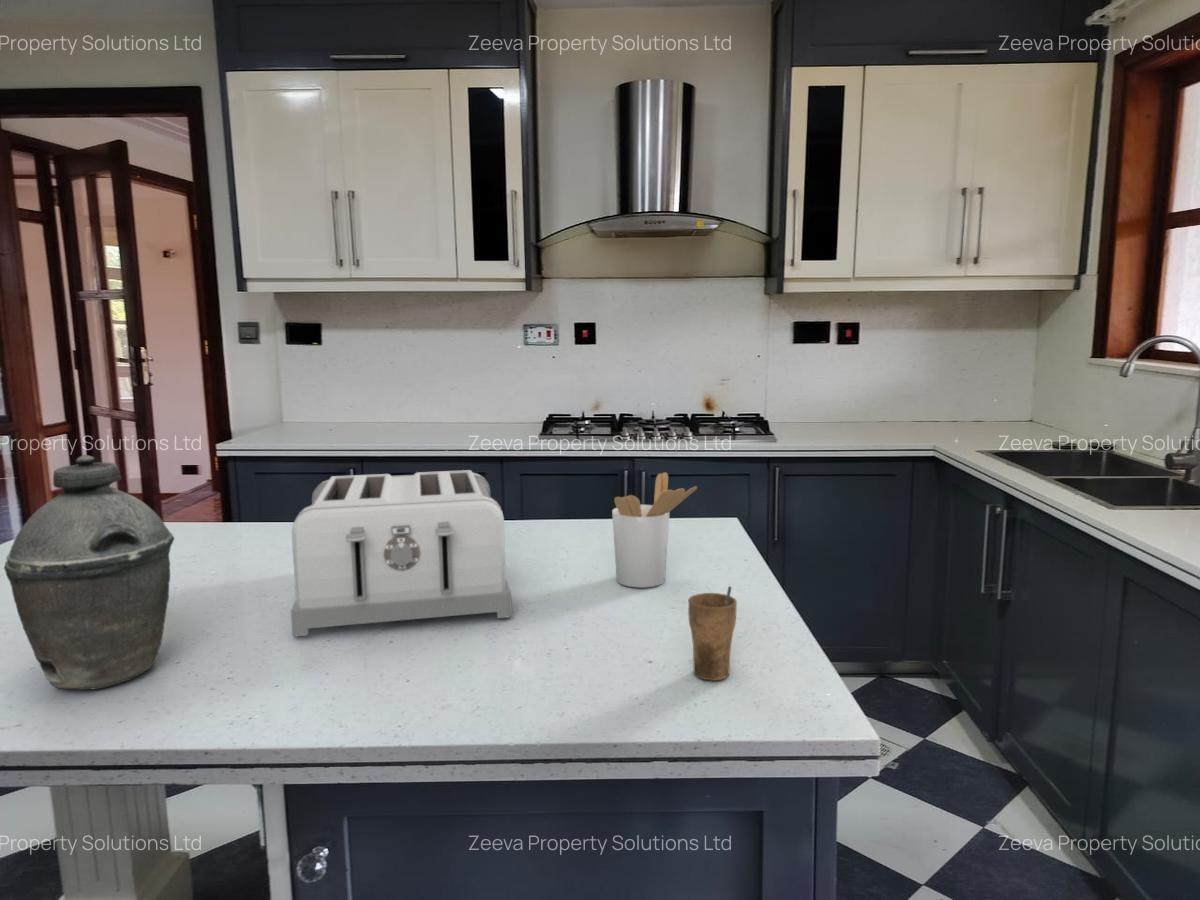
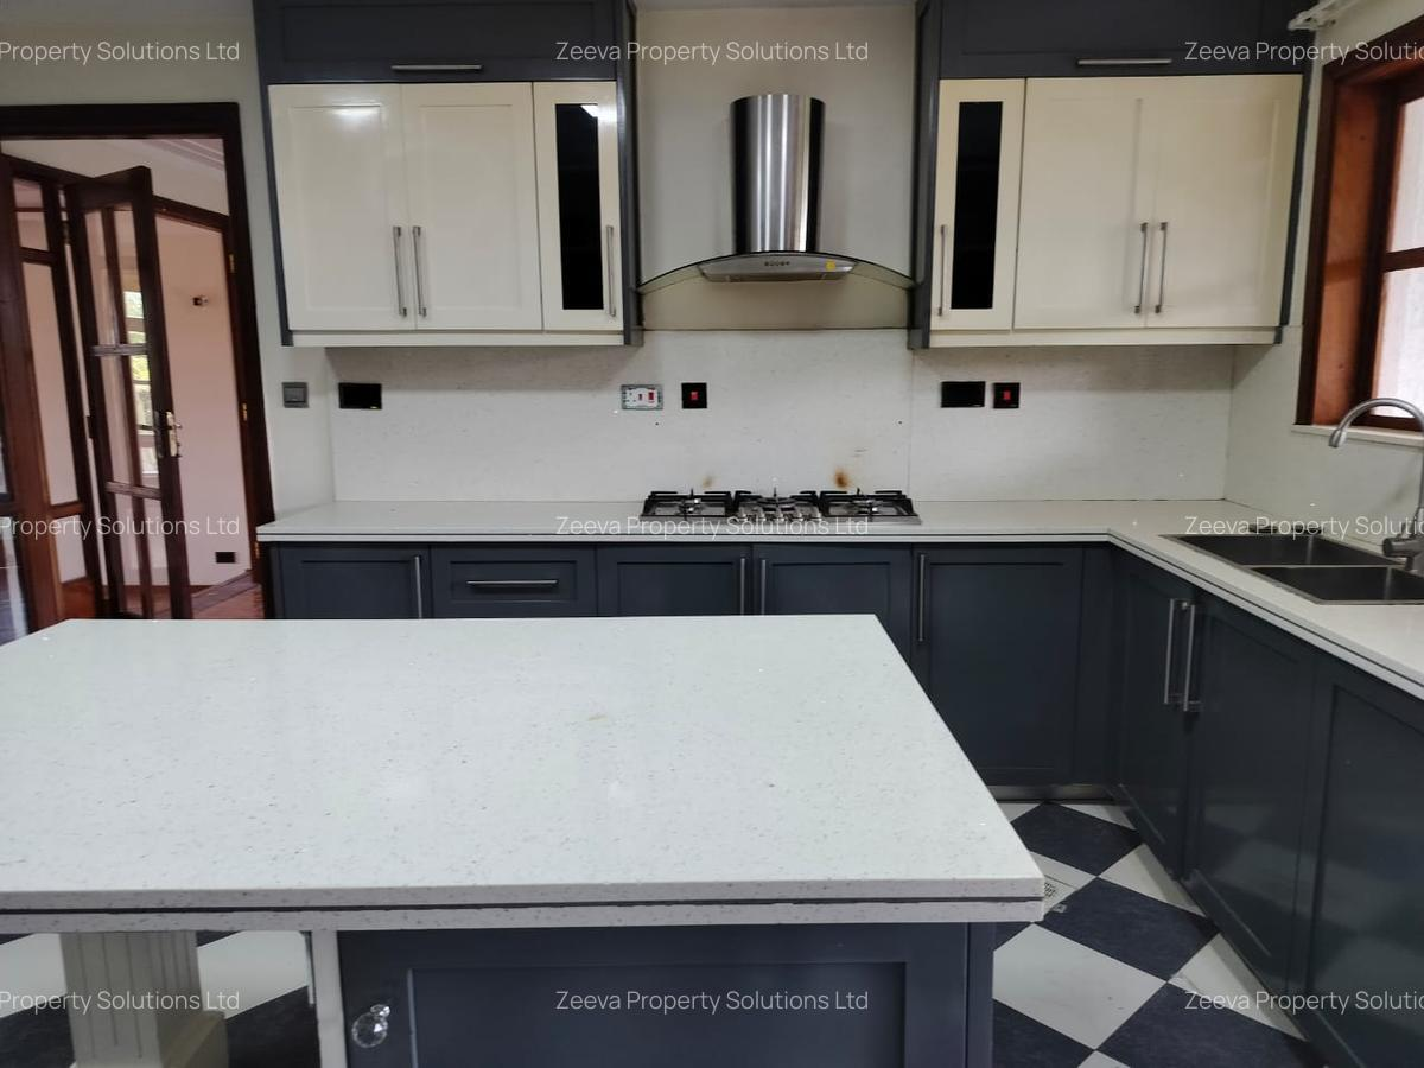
- cup [687,585,738,681]
- toaster [290,469,513,637]
- kettle [3,454,175,691]
- utensil holder [611,471,698,589]
